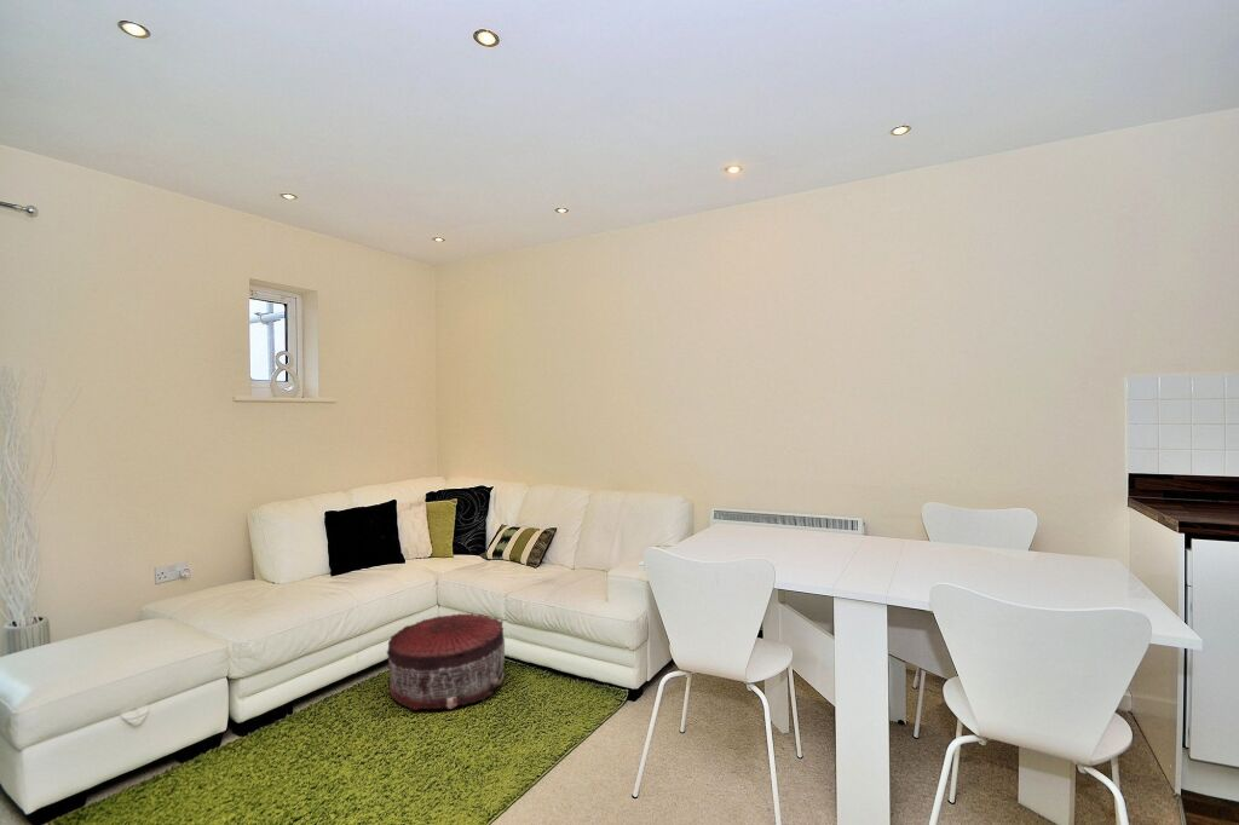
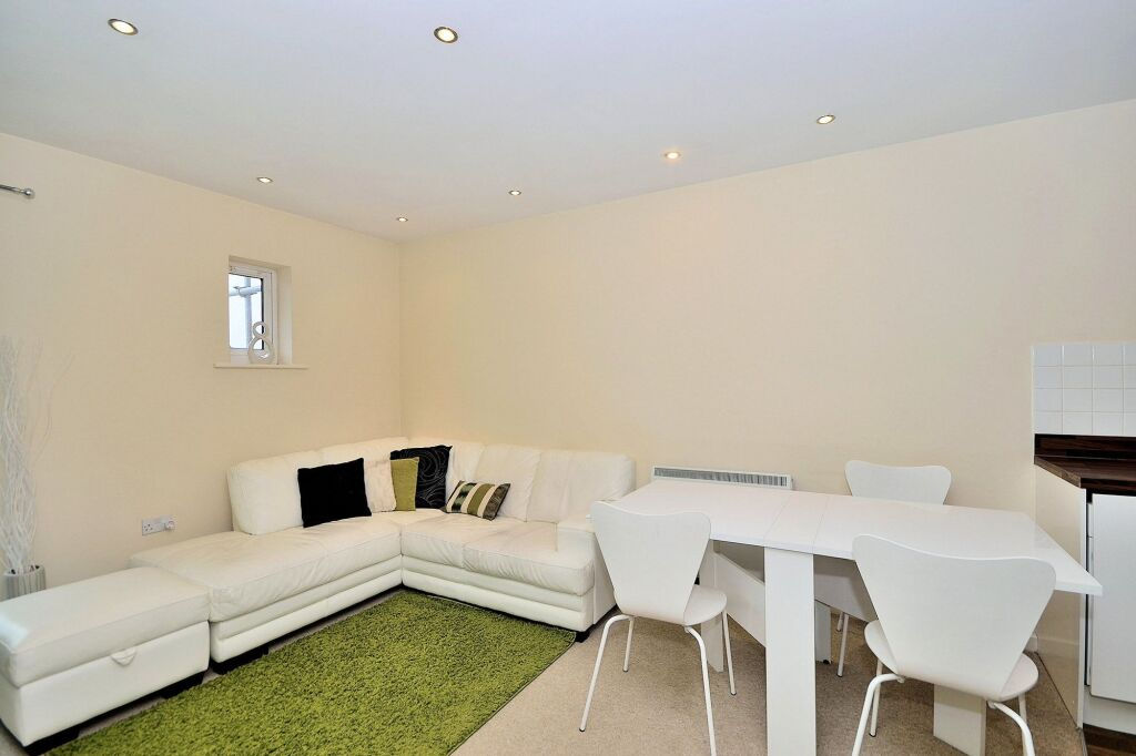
- pouf [386,611,506,711]
